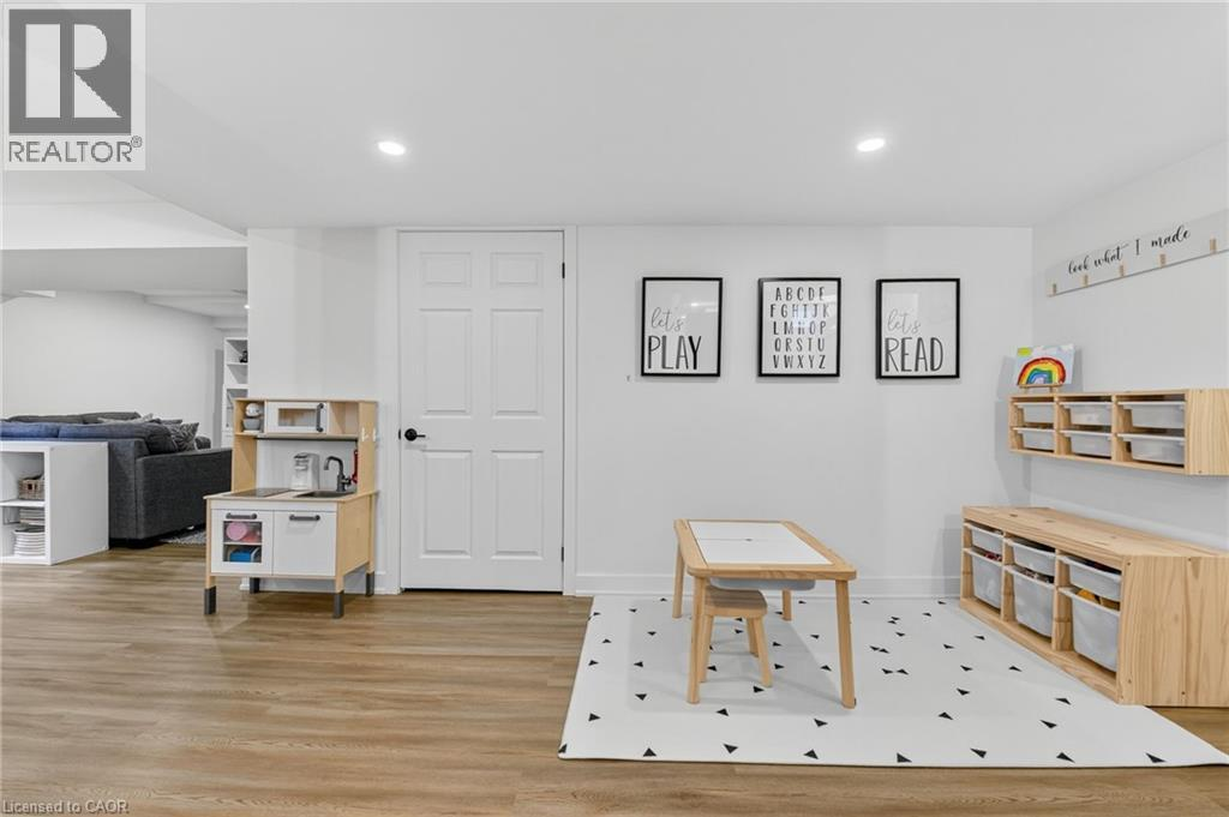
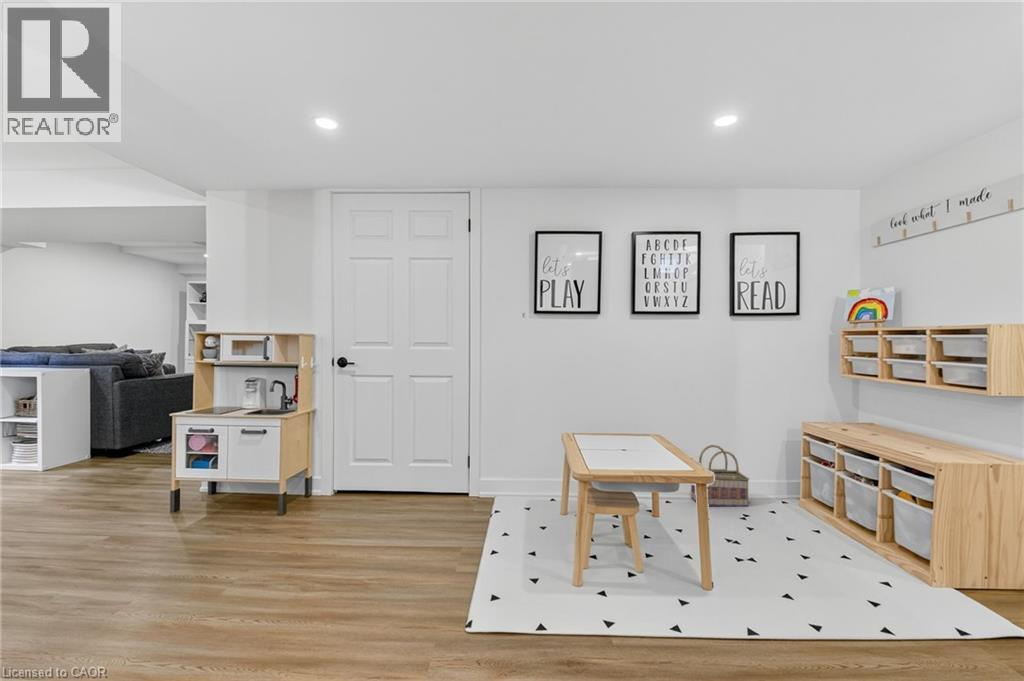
+ basket [690,444,750,508]
